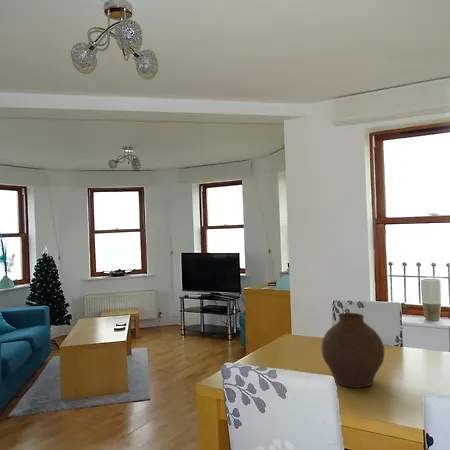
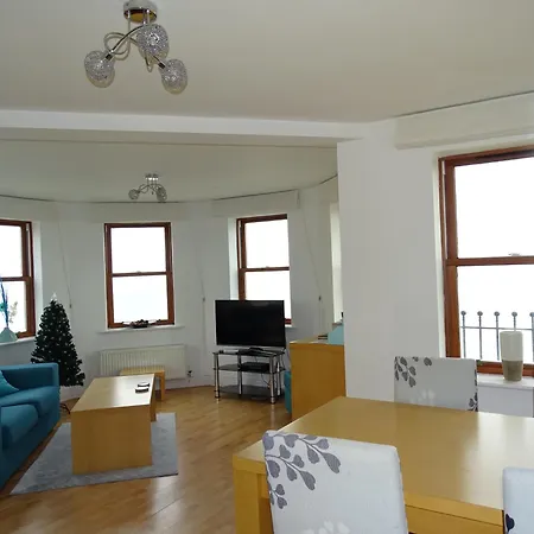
- vase [321,312,385,389]
